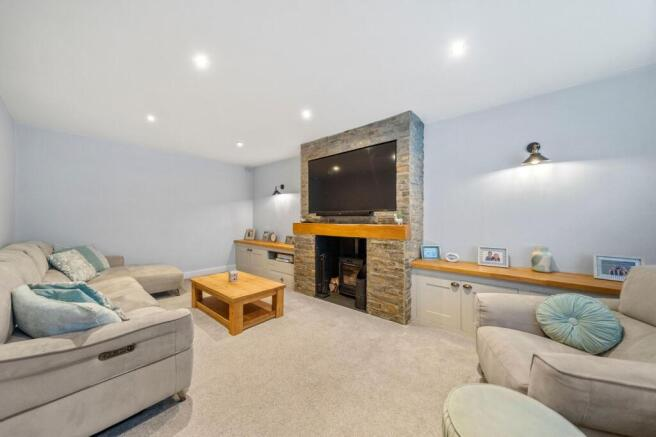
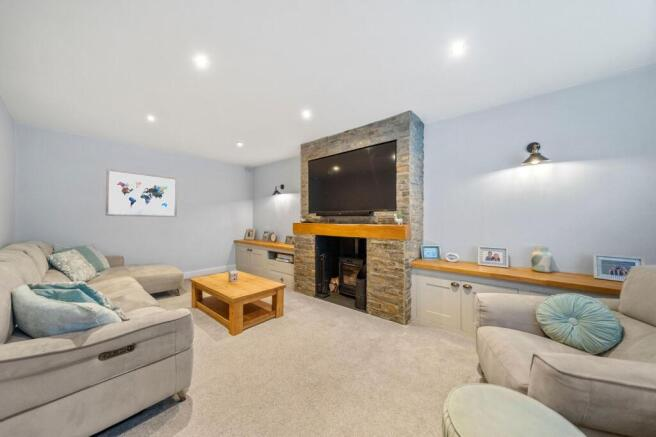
+ wall art [104,168,178,218]
